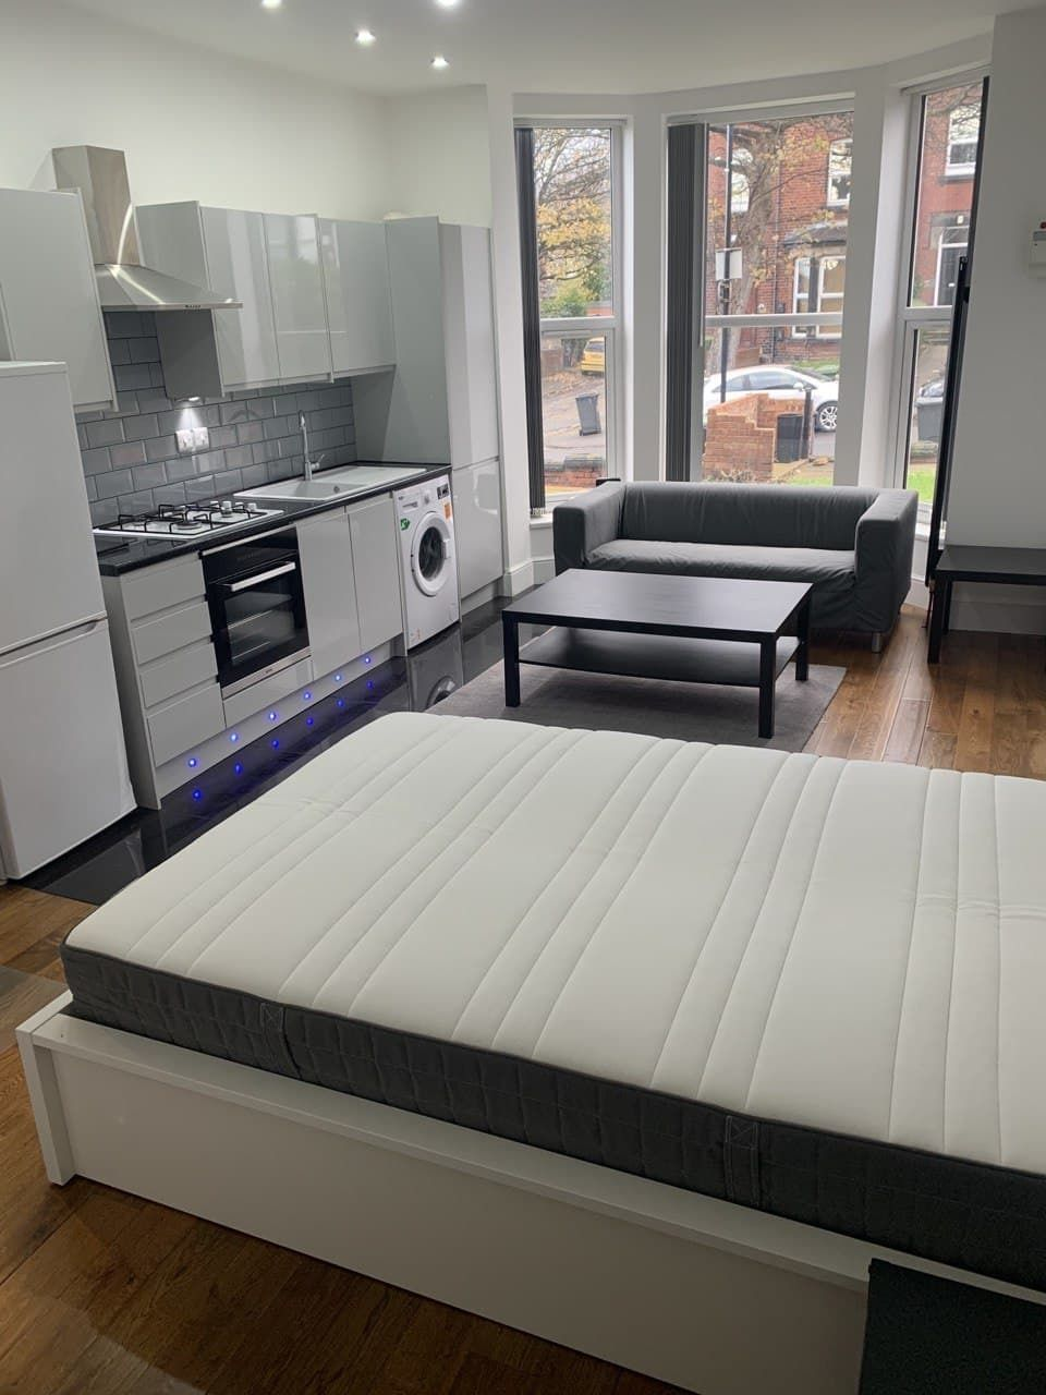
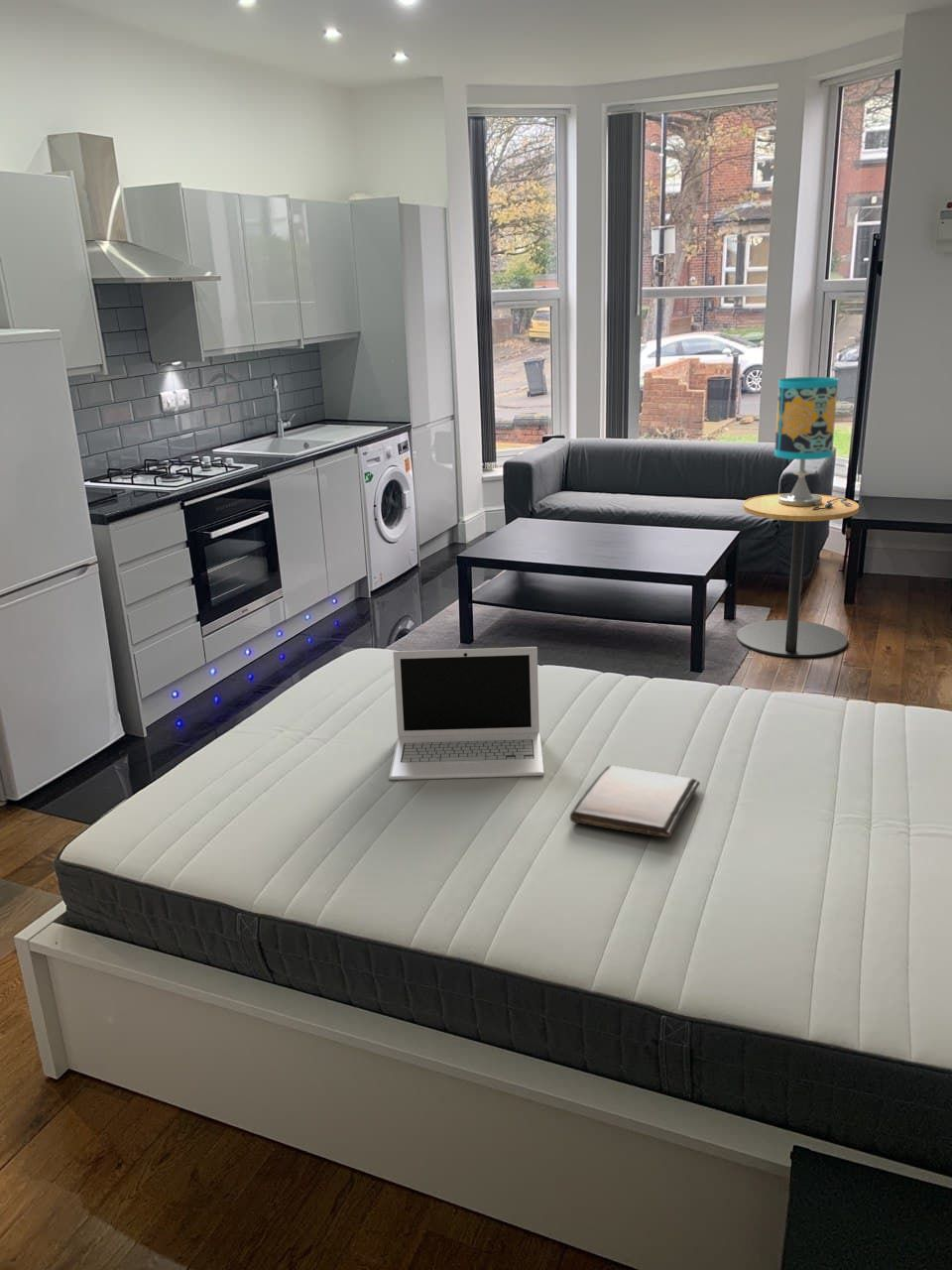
+ side table [736,492,860,658]
+ book [569,765,701,838]
+ table lamp [773,376,853,510]
+ laptop [388,646,545,781]
